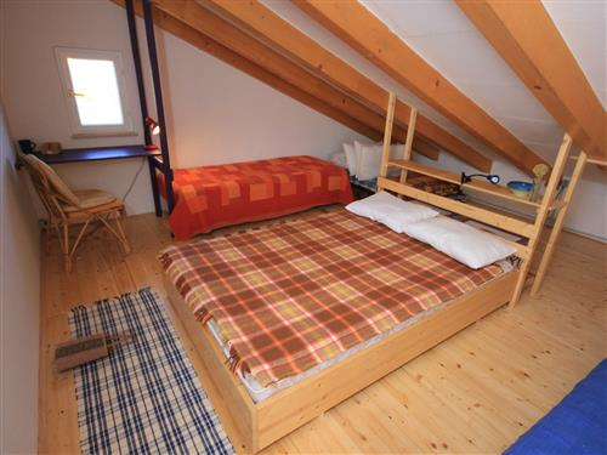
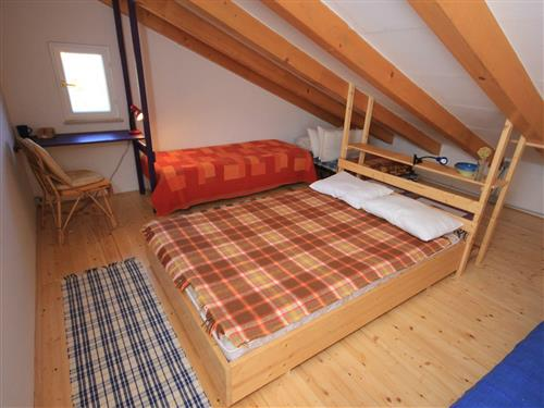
- tote bag [53,328,137,372]
